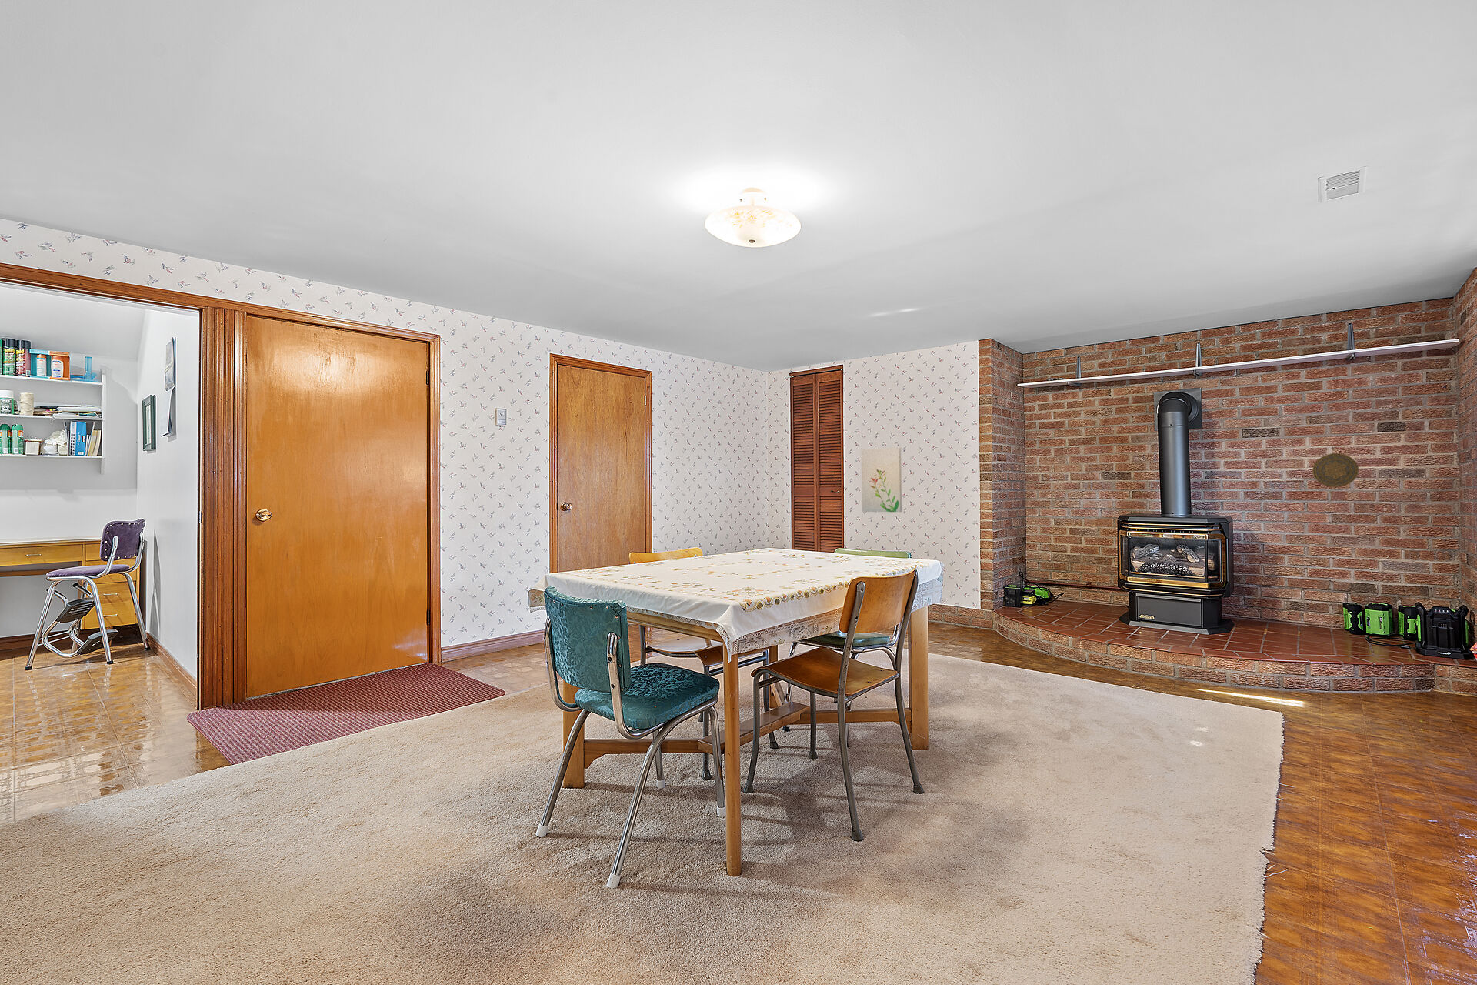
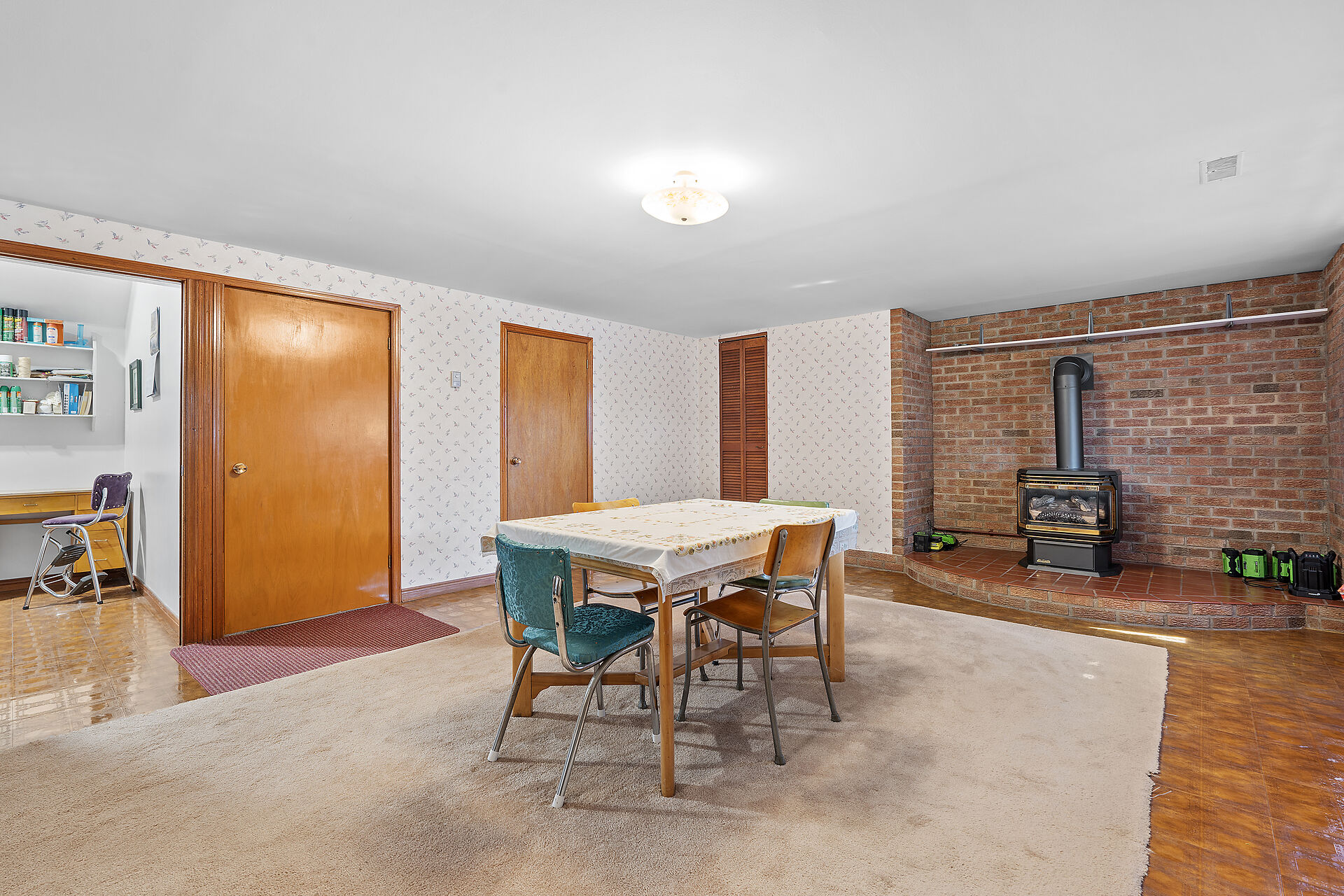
- decorative plate [1312,453,1359,488]
- wall art [860,447,902,512]
